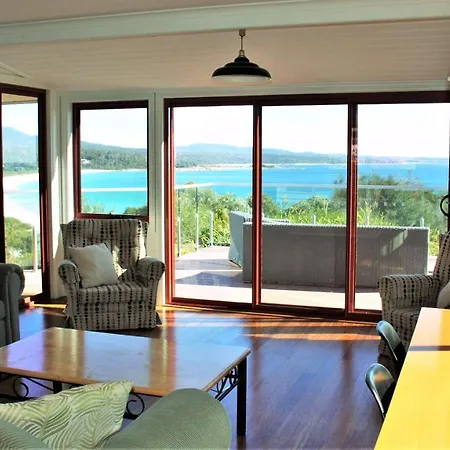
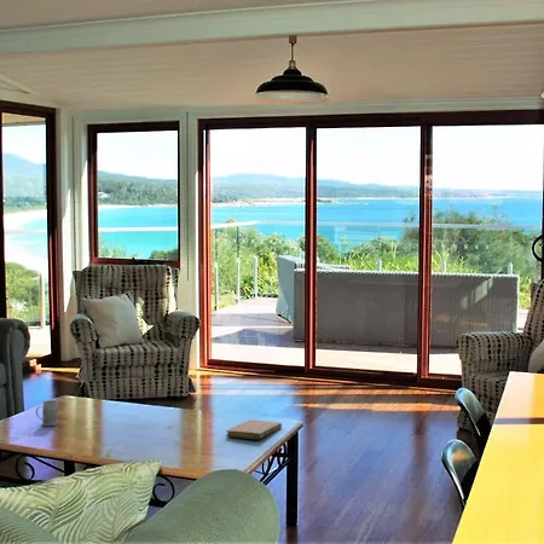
+ notebook [225,418,283,440]
+ mug [35,399,59,427]
